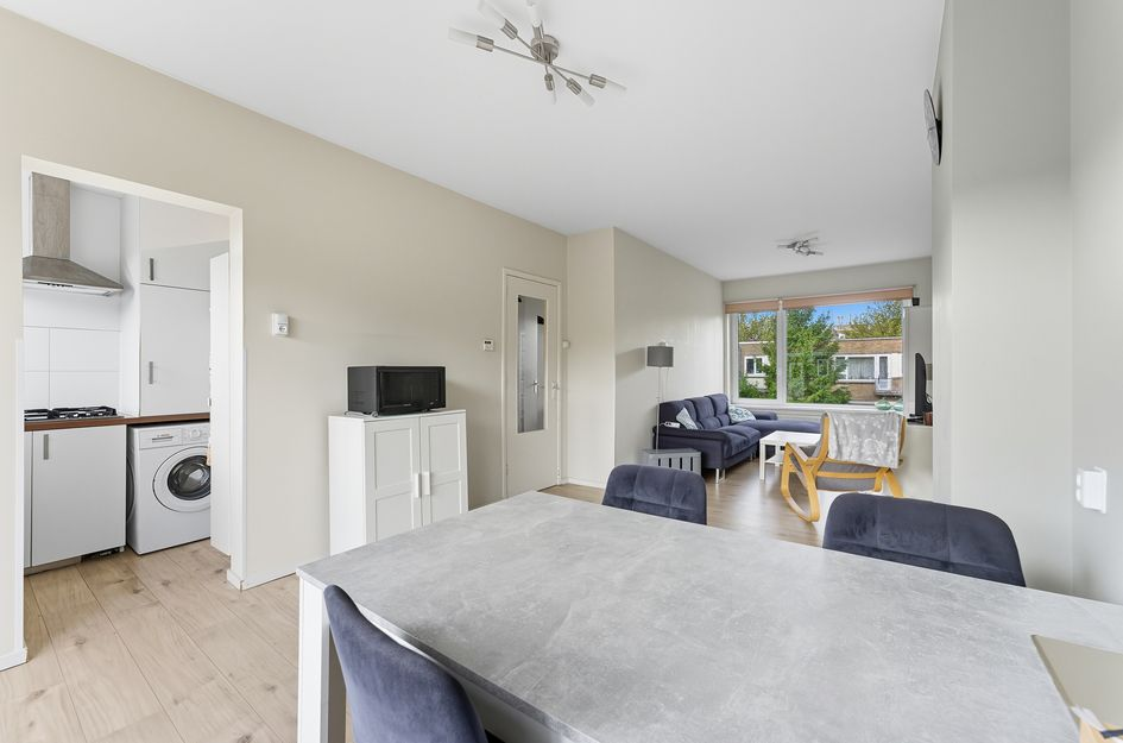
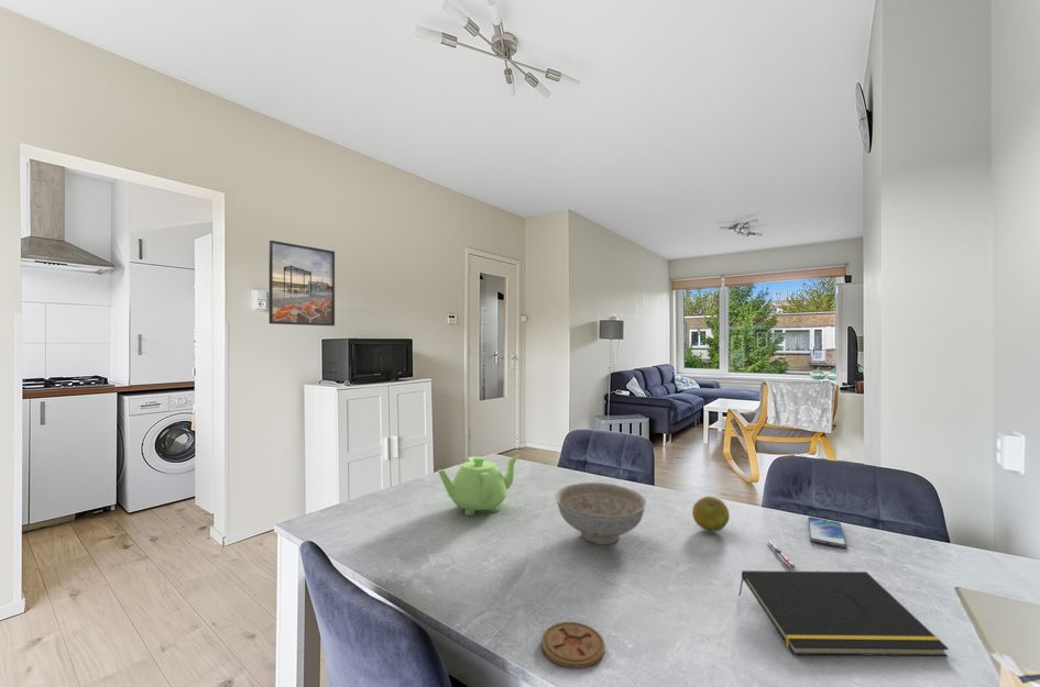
+ smartphone [807,516,847,549]
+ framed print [269,240,336,326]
+ coaster [540,621,606,669]
+ teapot [437,454,521,517]
+ decorative bowl [555,481,647,545]
+ pen [766,539,797,569]
+ fruit [691,496,731,533]
+ notepad [737,569,950,657]
